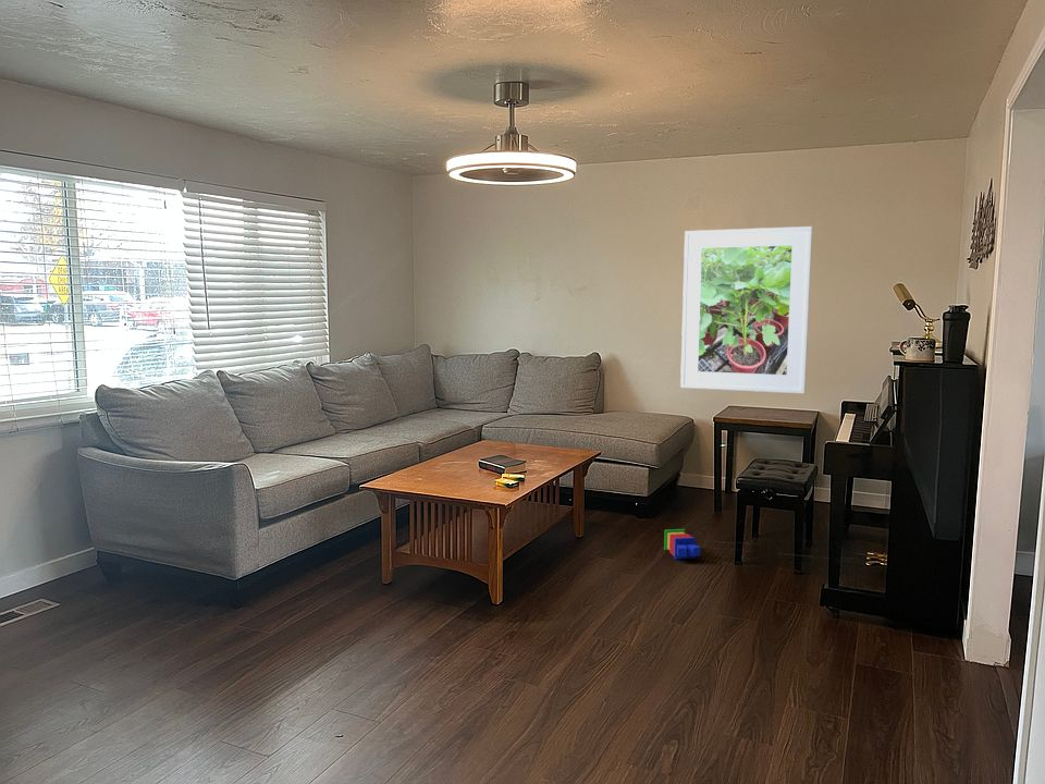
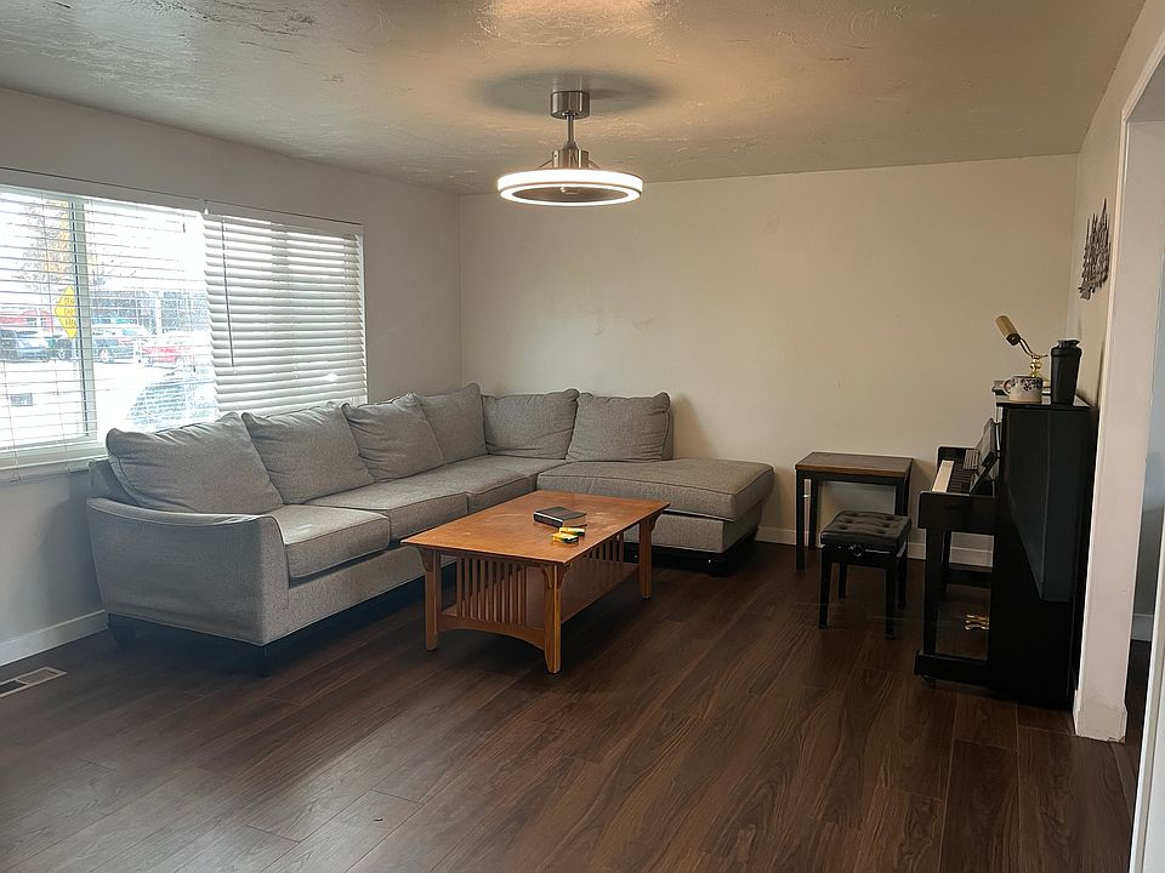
- stacking toy [663,528,701,561]
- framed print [679,225,813,395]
